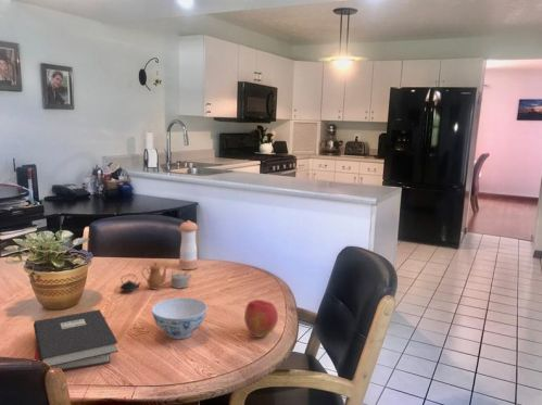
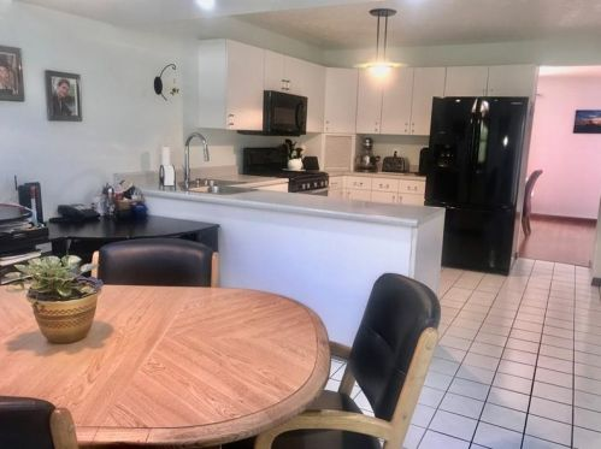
- apple [243,299,279,339]
- chinaware [151,296,209,340]
- hardback book [33,308,119,371]
- teapot [118,262,193,292]
- pepper shaker [178,219,199,270]
